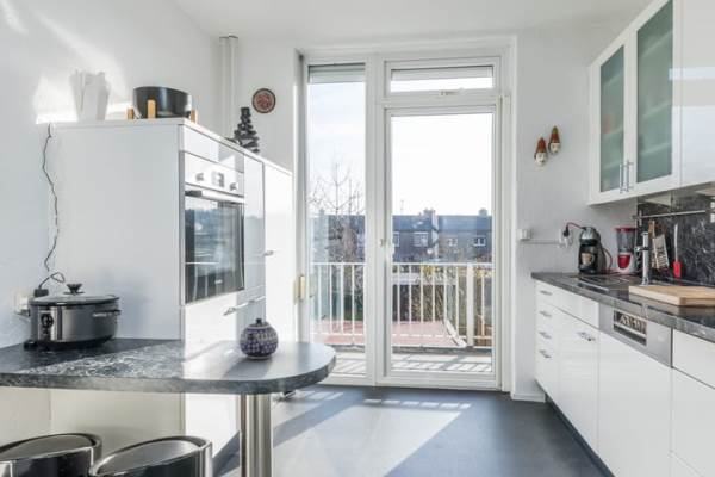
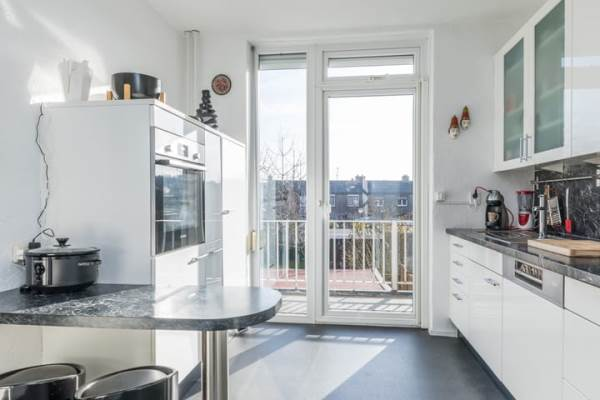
- teapot [238,317,280,360]
